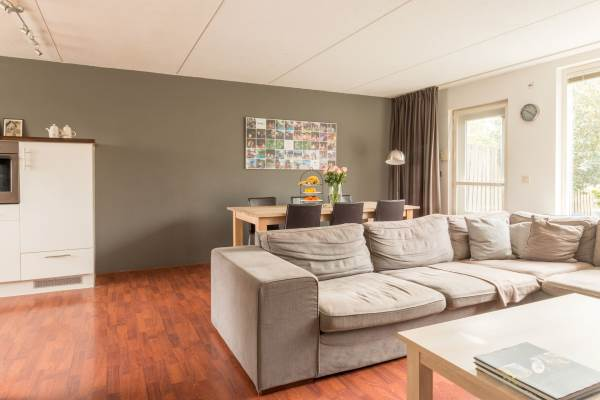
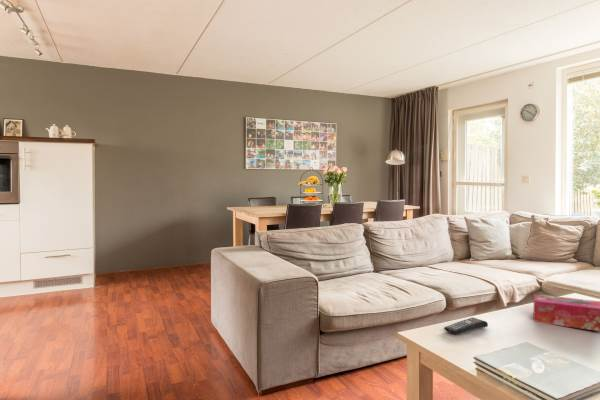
+ remote control [443,317,489,335]
+ tissue box [533,293,600,332]
